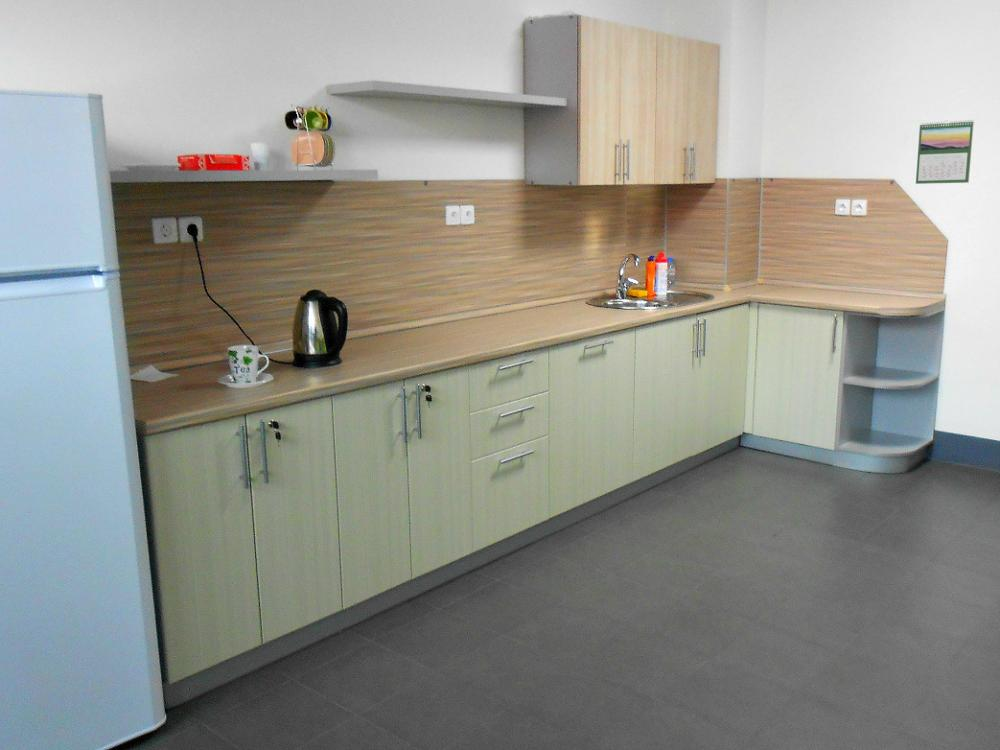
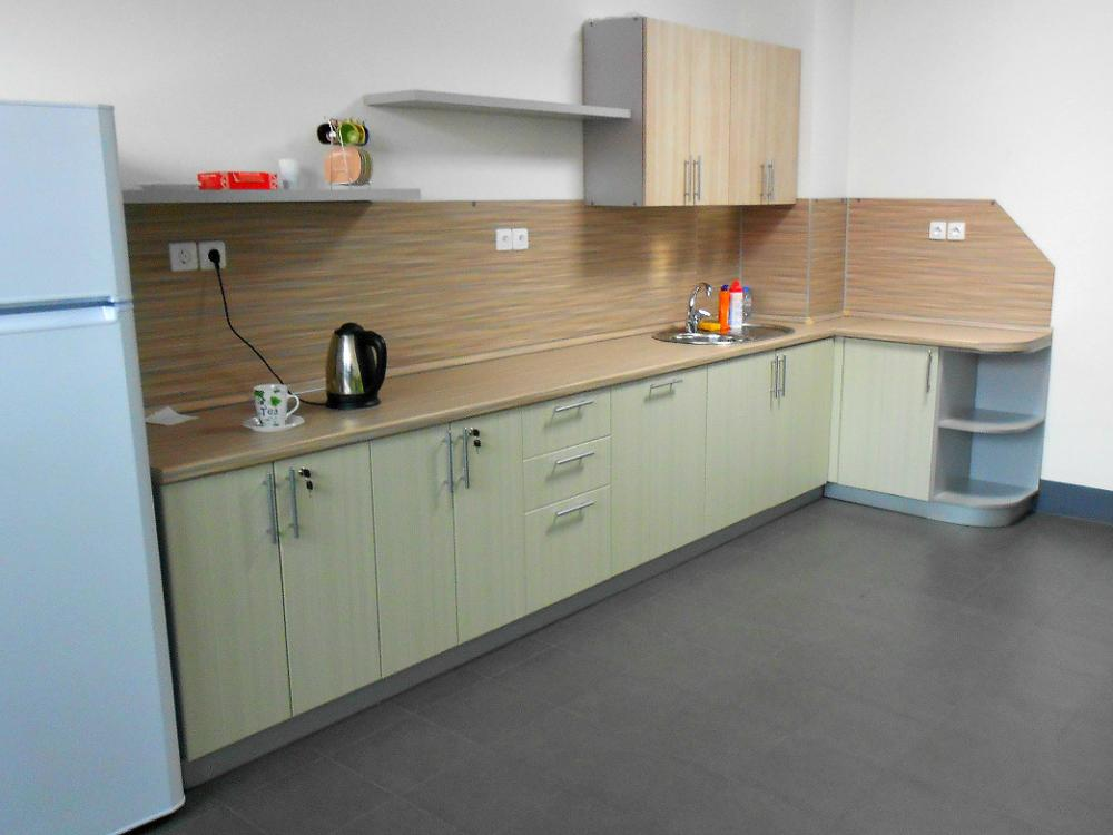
- calendar [915,119,975,185]
